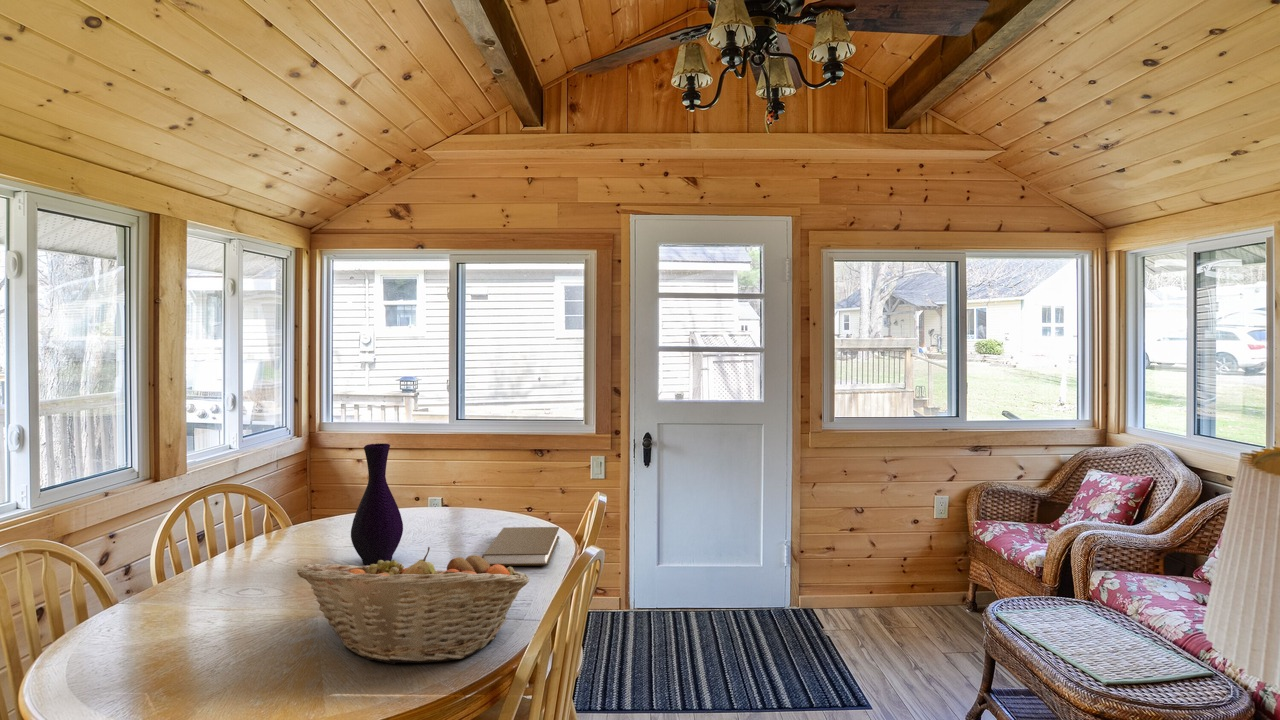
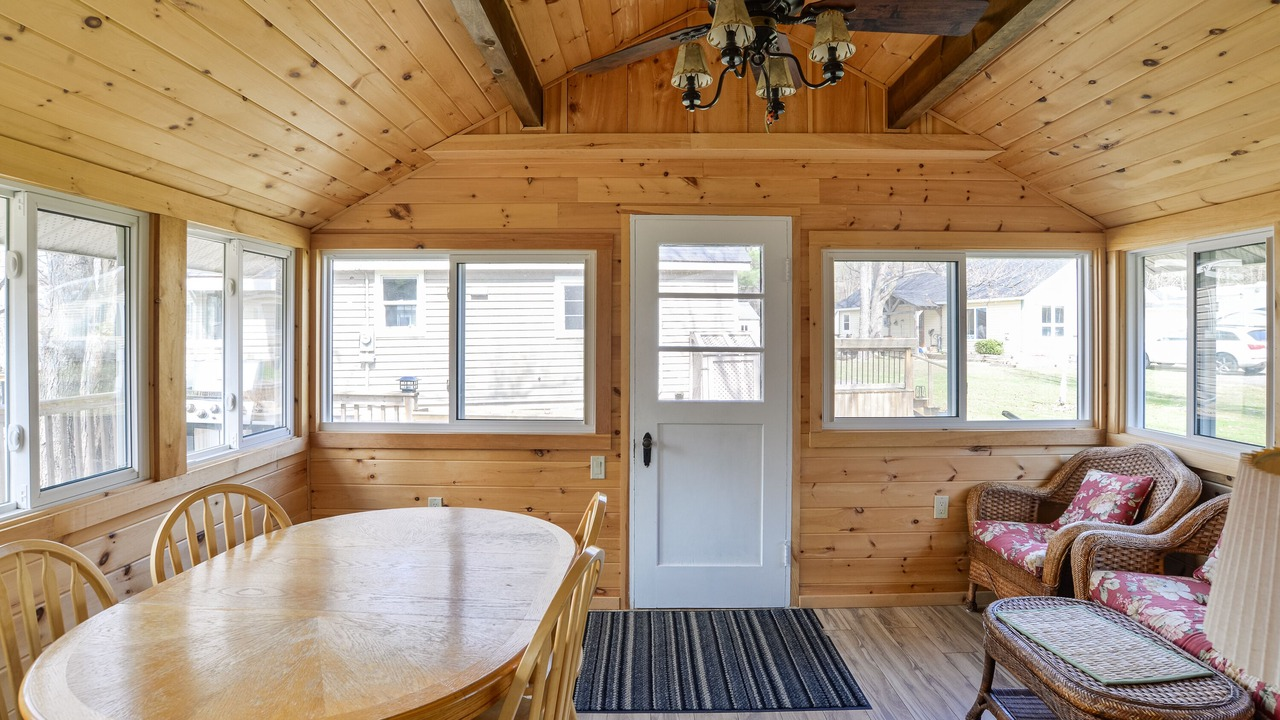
- fruit basket [296,546,531,665]
- vase [350,442,404,566]
- book [481,526,560,567]
